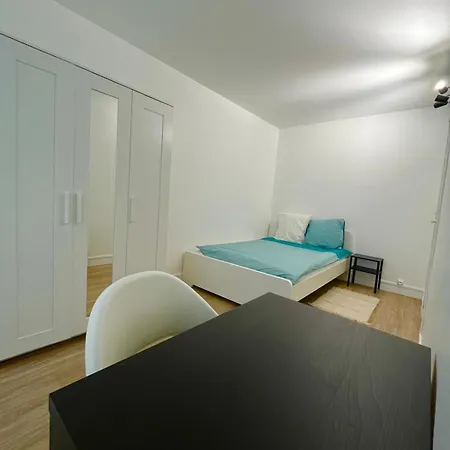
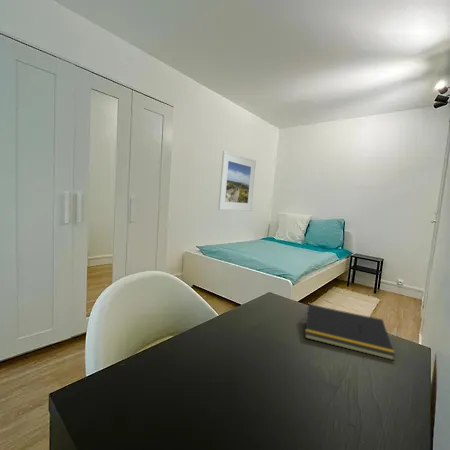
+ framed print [217,150,257,212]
+ notepad [304,303,396,361]
